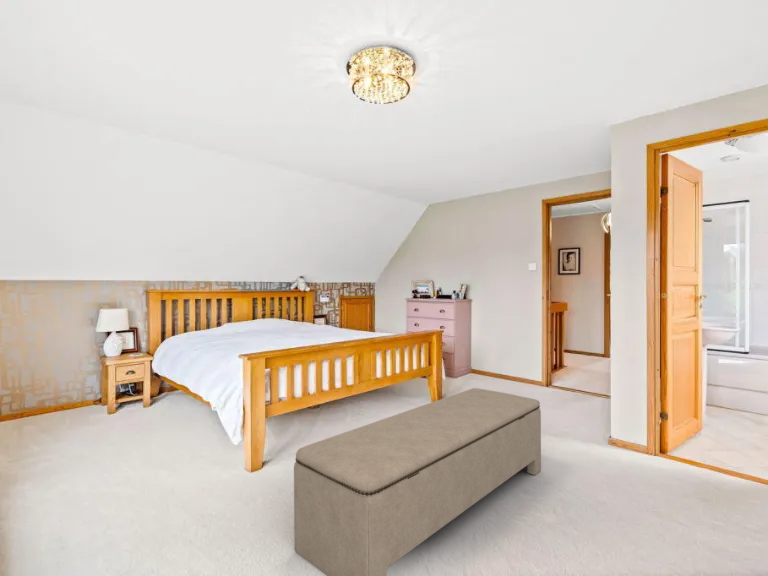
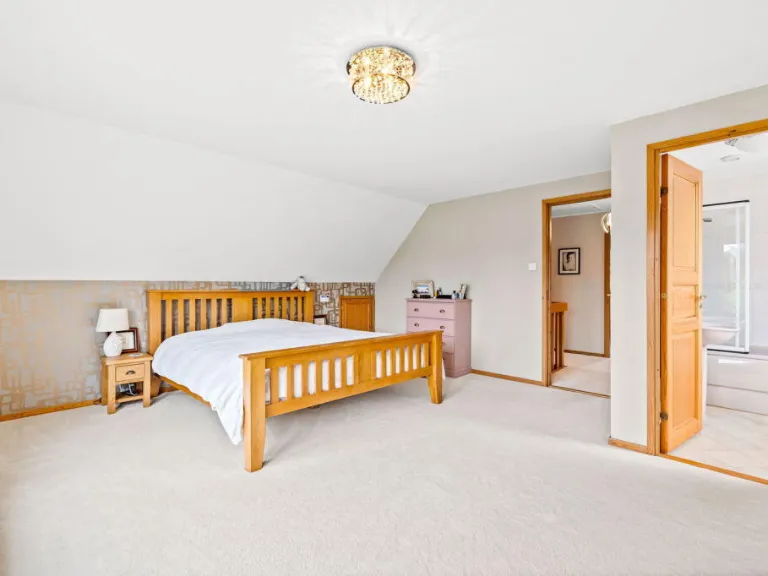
- bench [293,387,542,576]
